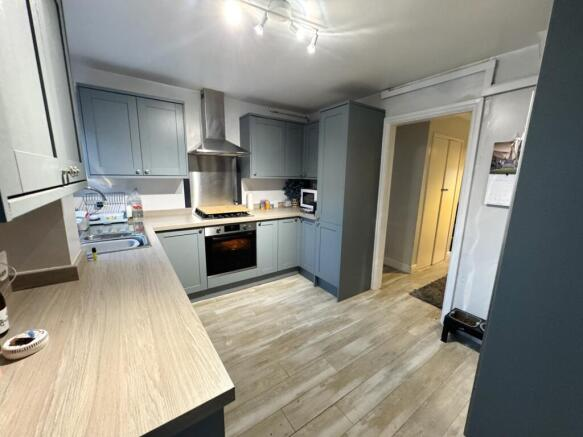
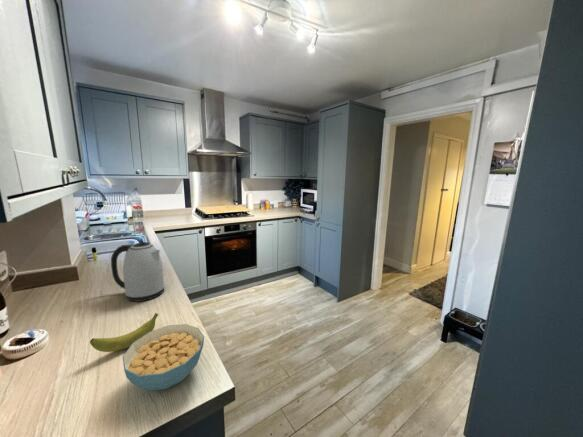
+ banana [89,312,160,353]
+ kettle [110,241,165,303]
+ cereal bowl [122,323,205,392]
